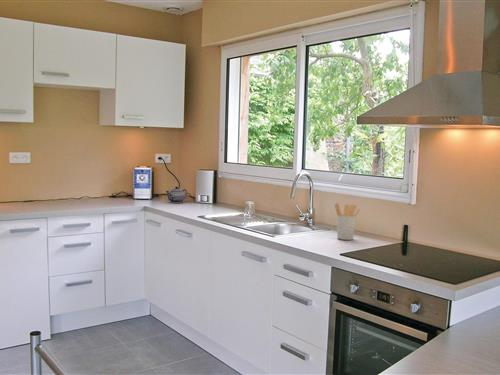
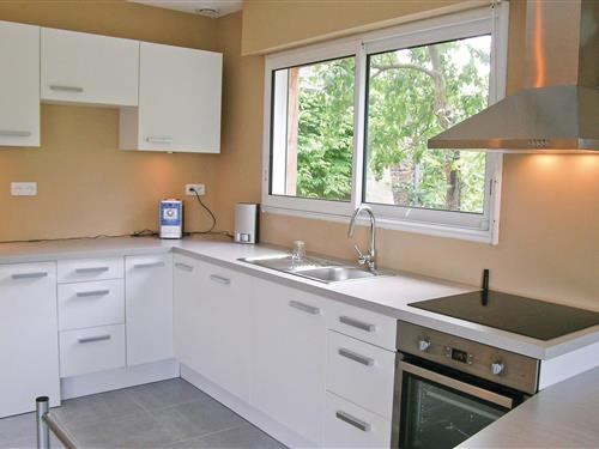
- teapot [165,186,188,204]
- utensil holder [334,202,361,241]
